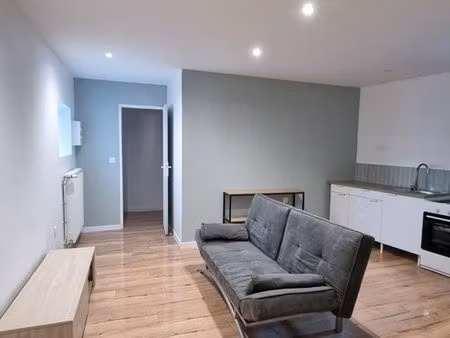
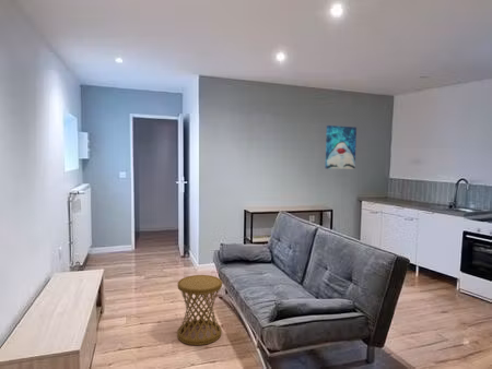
+ wall art [325,124,358,170]
+ side table [176,274,223,346]
